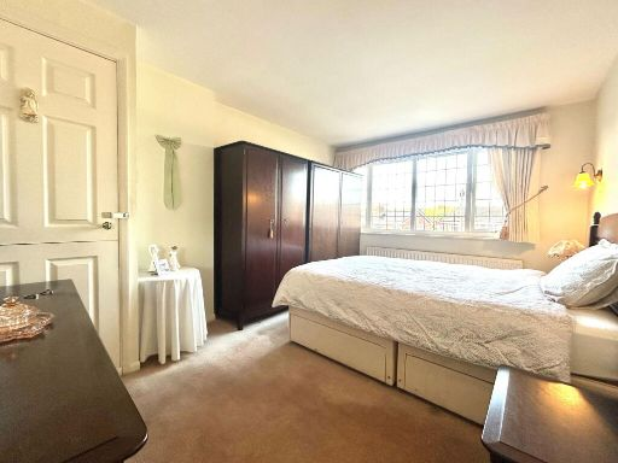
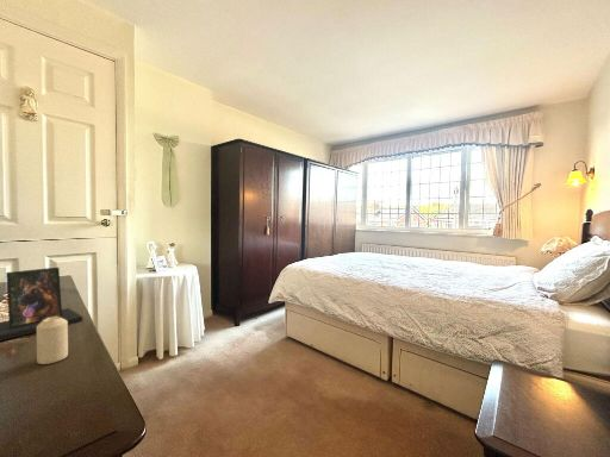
+ candle [36,317,69,365]
+ photo frame [0,267,83,342]
